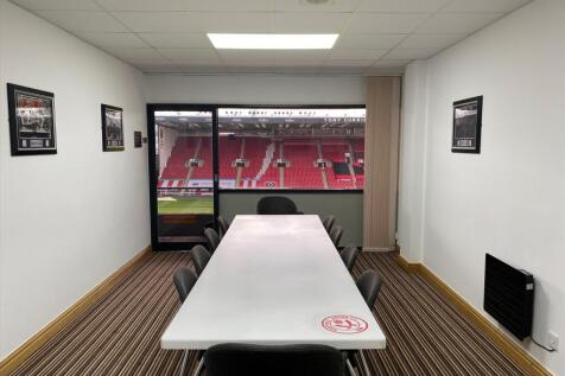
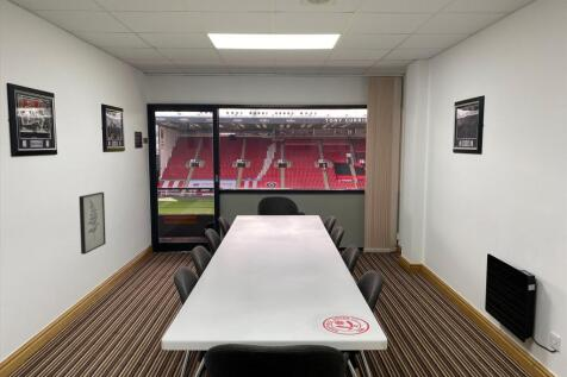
+ wall art [77,191,107,256]
